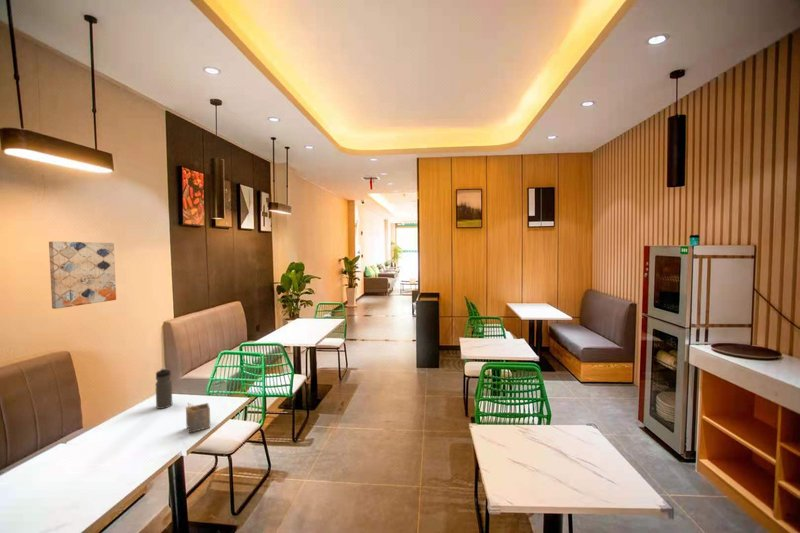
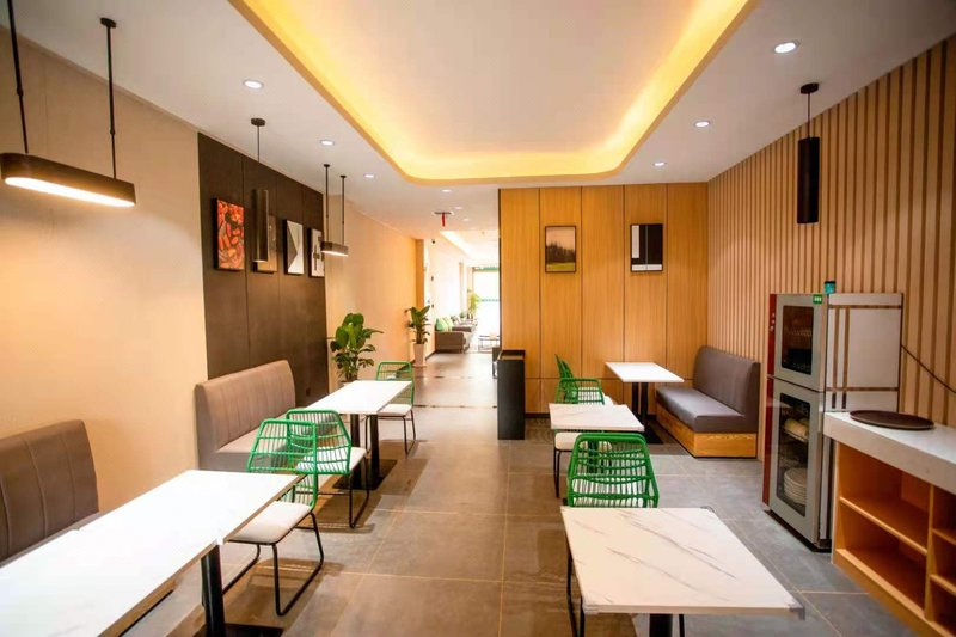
- water bottle [154,367,173,410]
- wall art [48,240,117,310]
- napkin holder [185,401,211,434]
